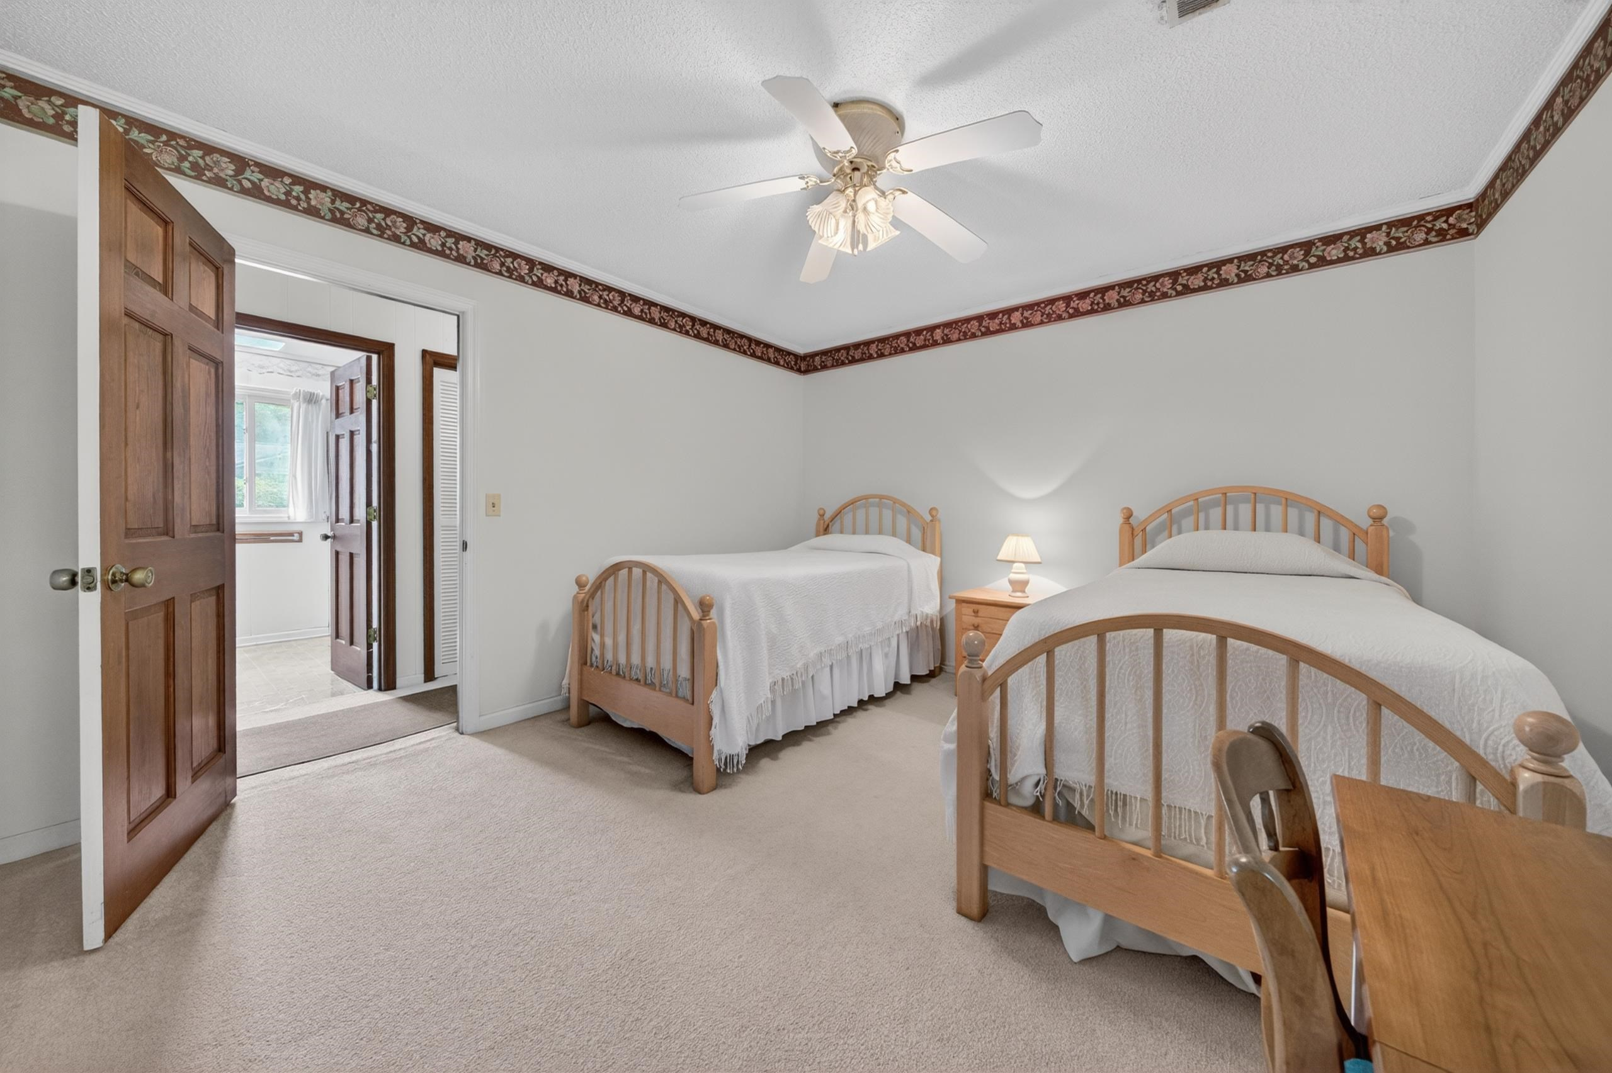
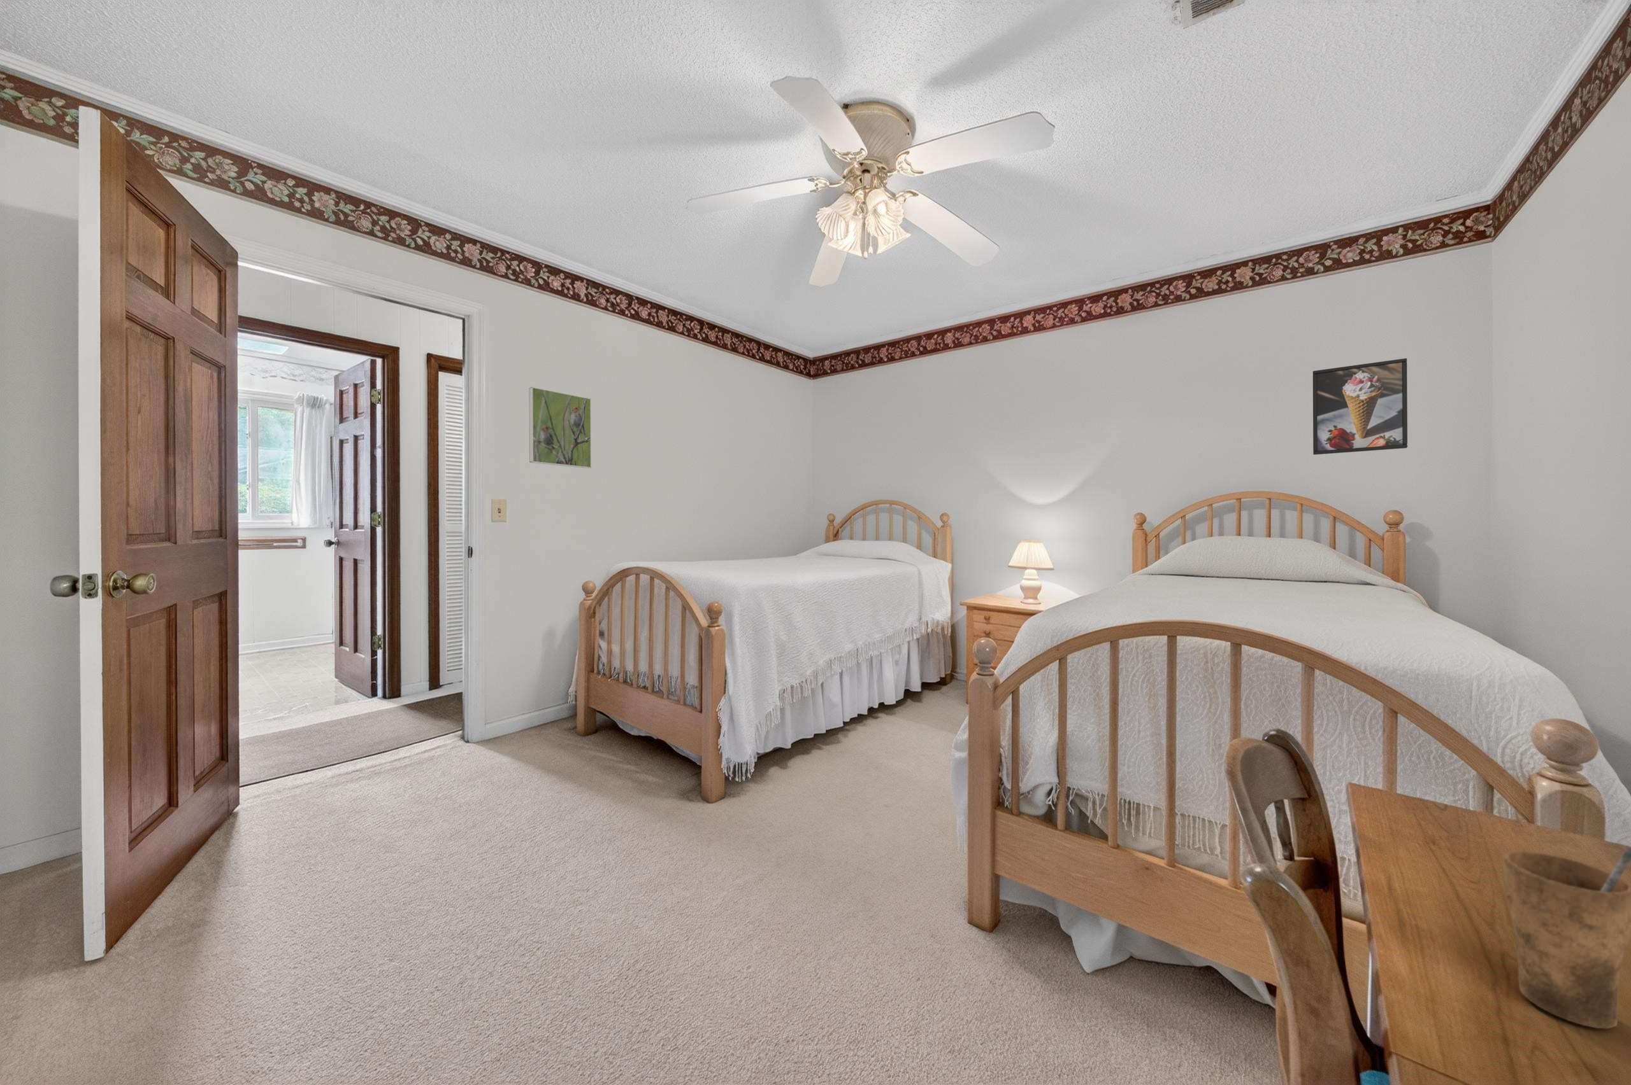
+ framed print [528,386,591,469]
+ cup [1501,848,1631,1029]
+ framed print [1312,357,1408,455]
